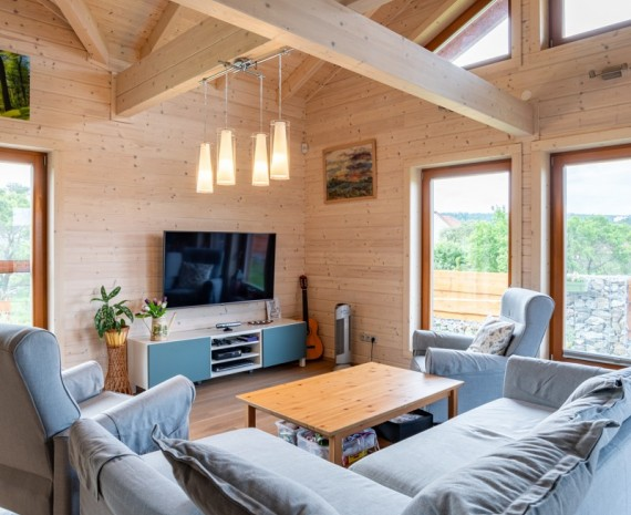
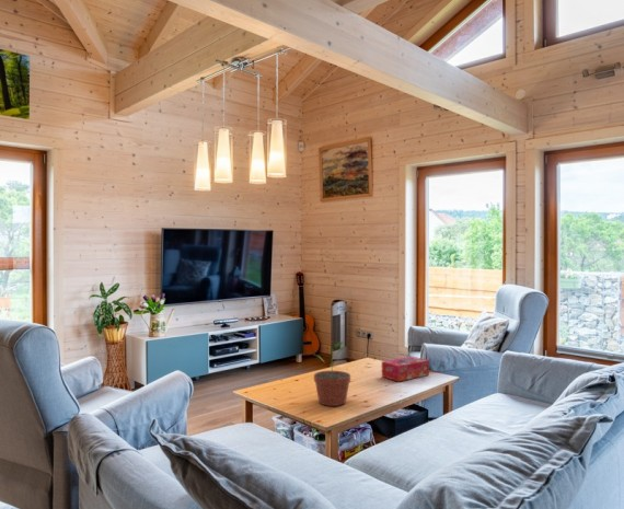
+ tissue box [381,356,430,382]
+ potted plant [311,342,351,407]
